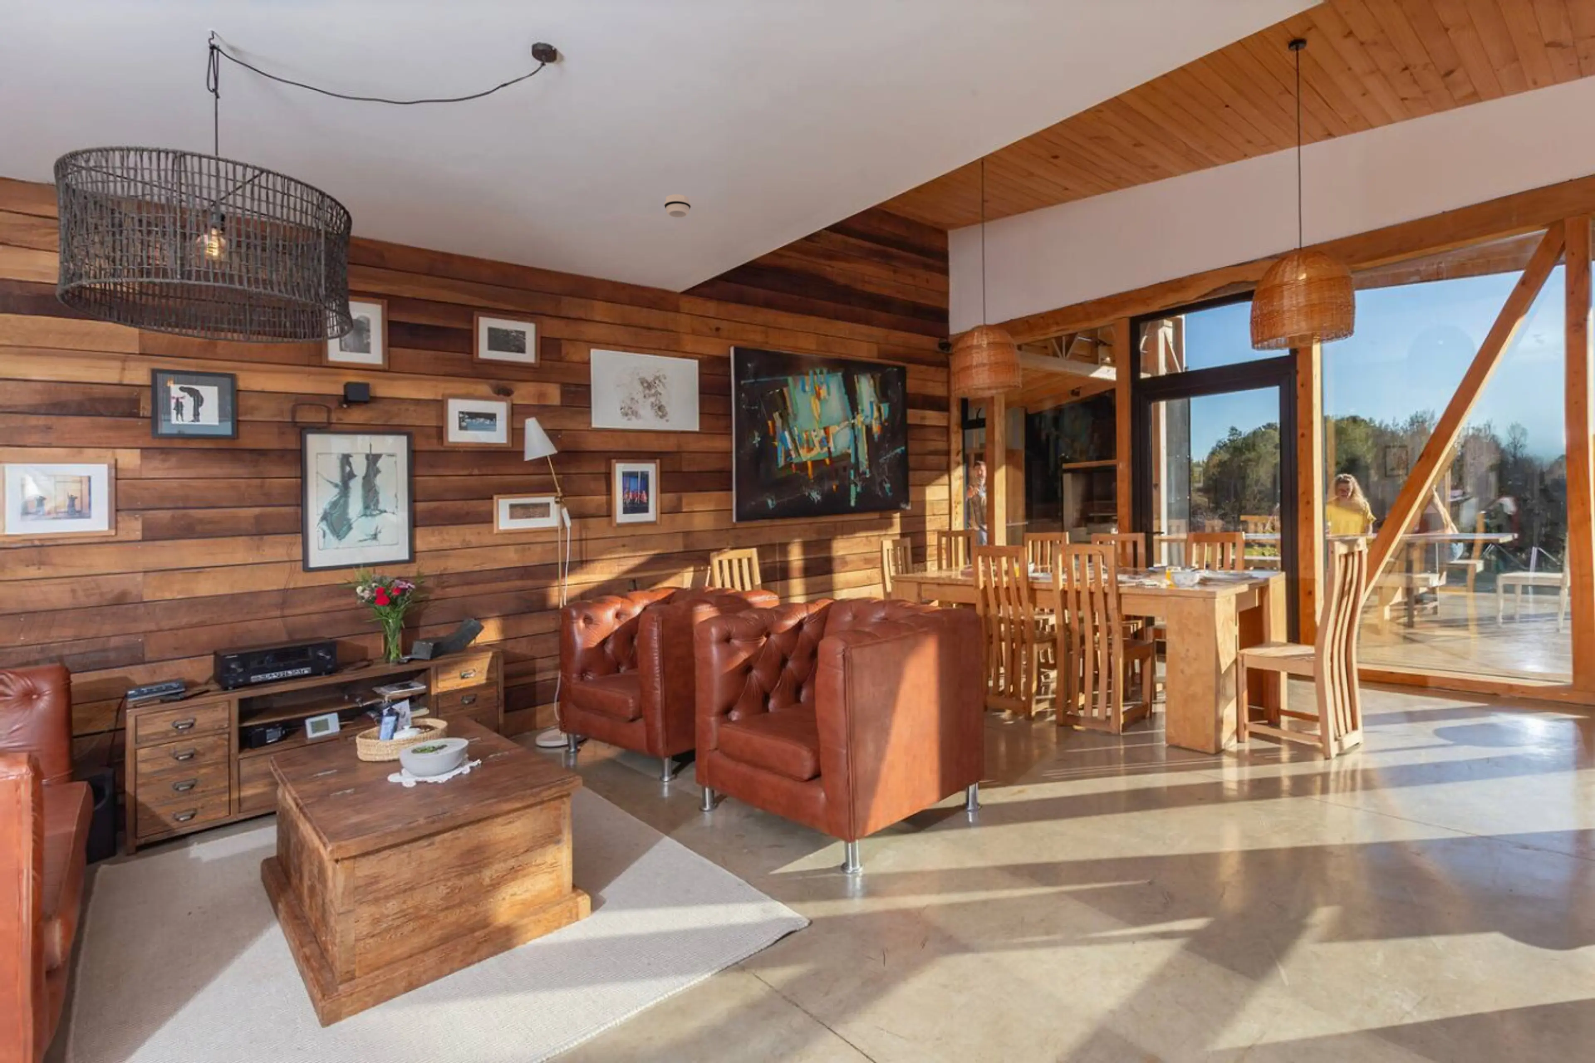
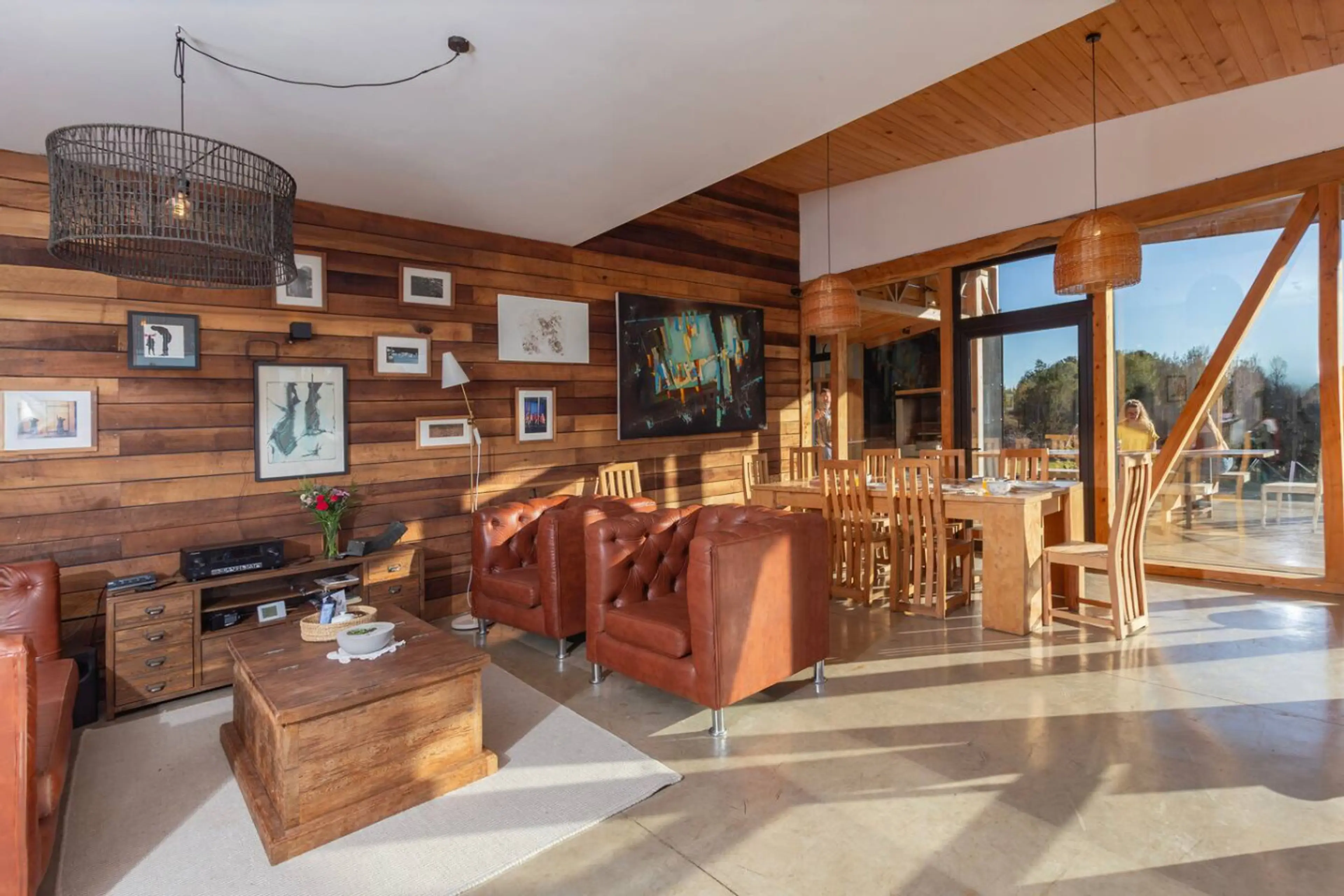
- smoke detector [663,193,691,218]
